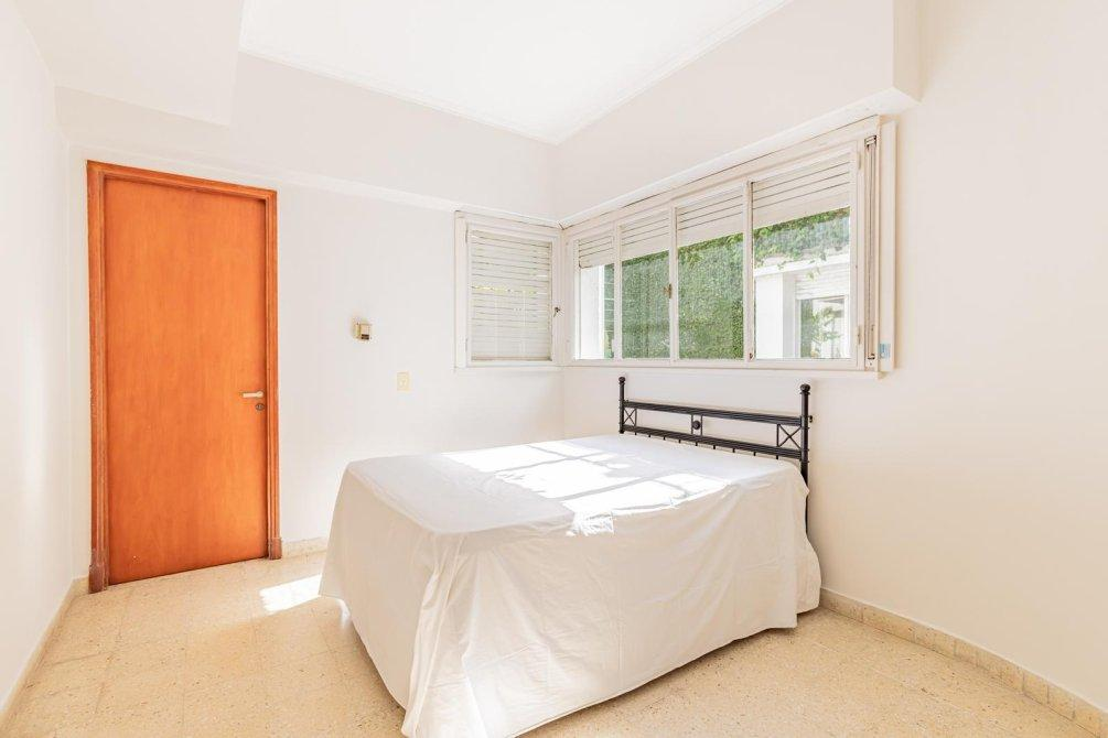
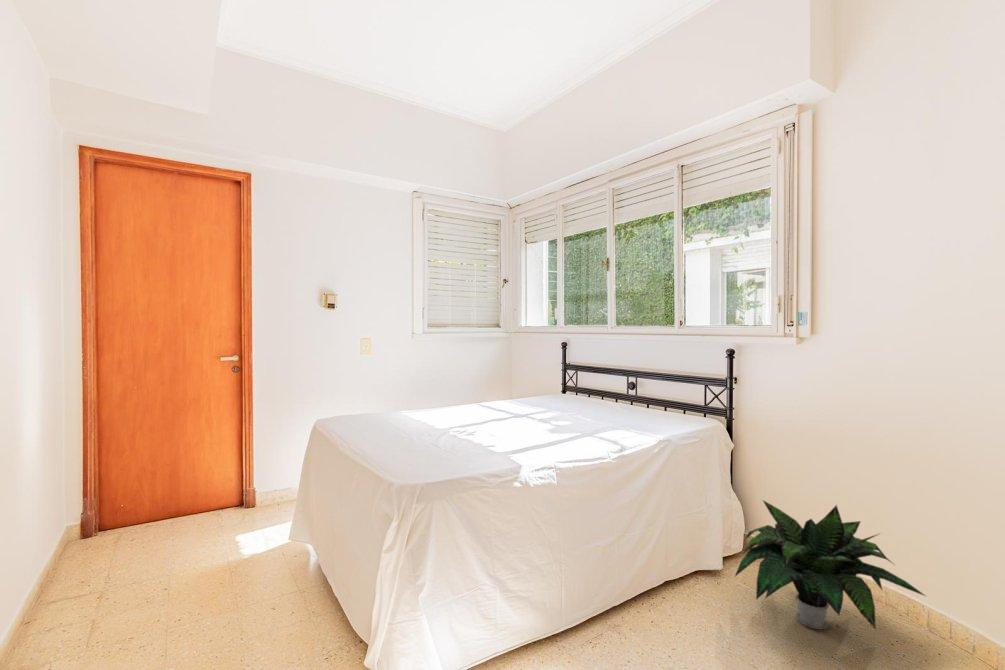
+ potted plant [734,499,928,630]
